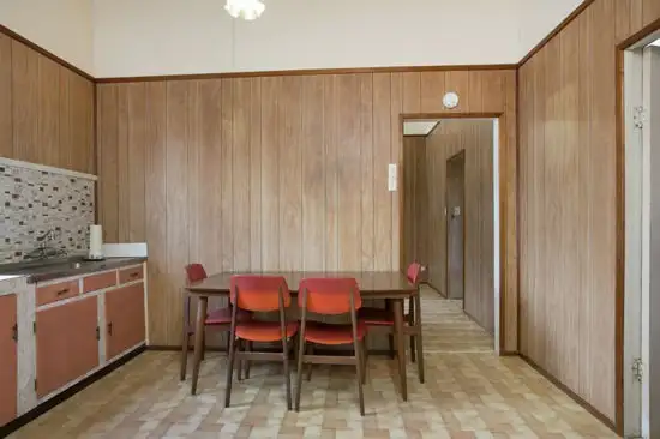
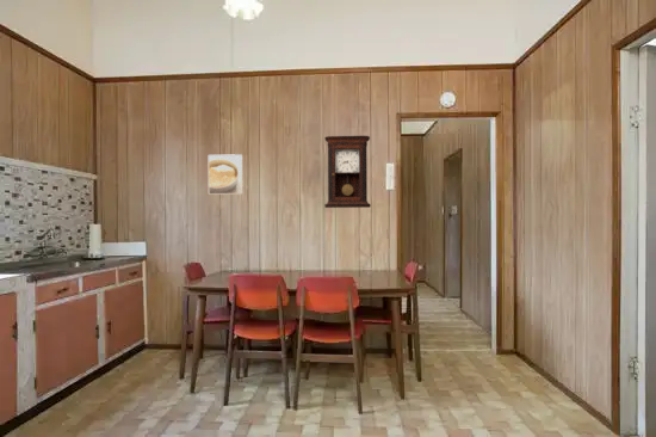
+ pendulum clock [323,135,372,209]
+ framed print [208,153,245,196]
